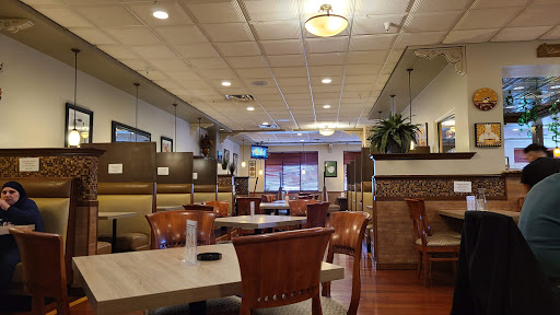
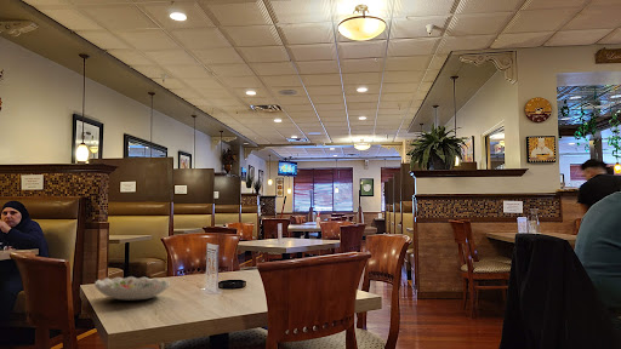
+ decorative bowl [93,275,171,301]
